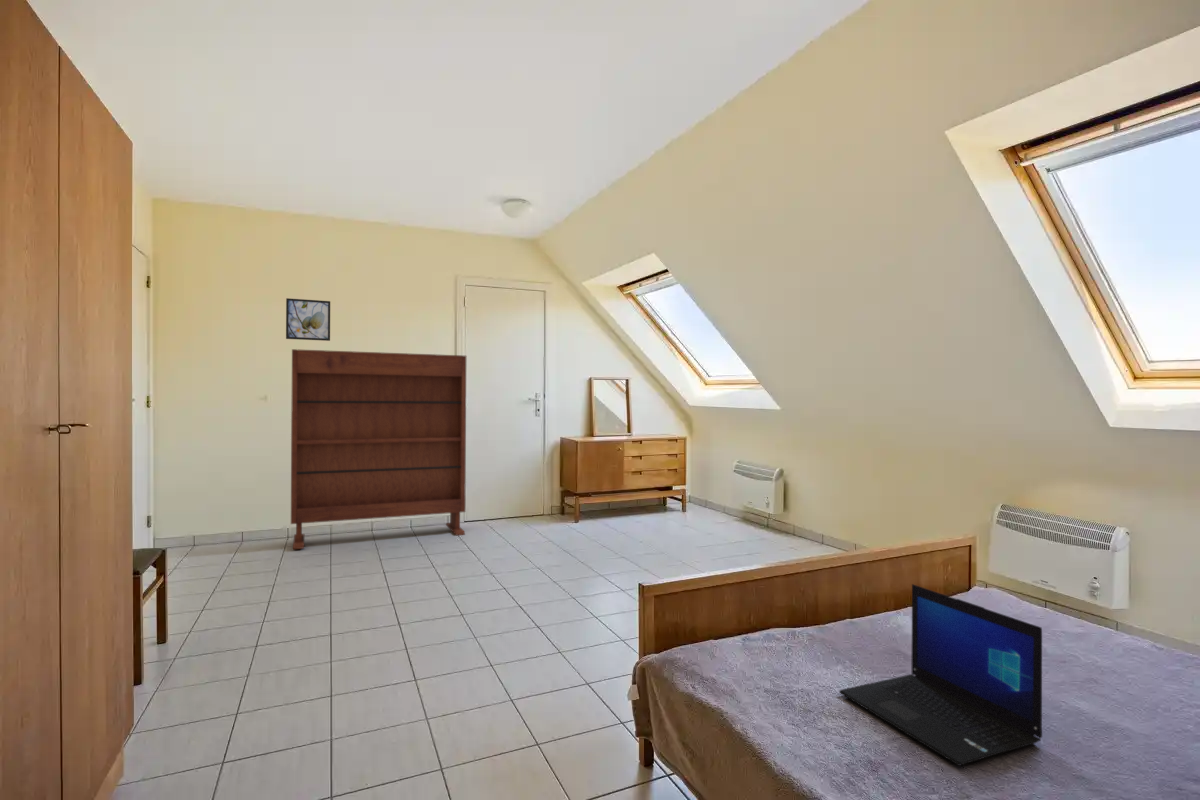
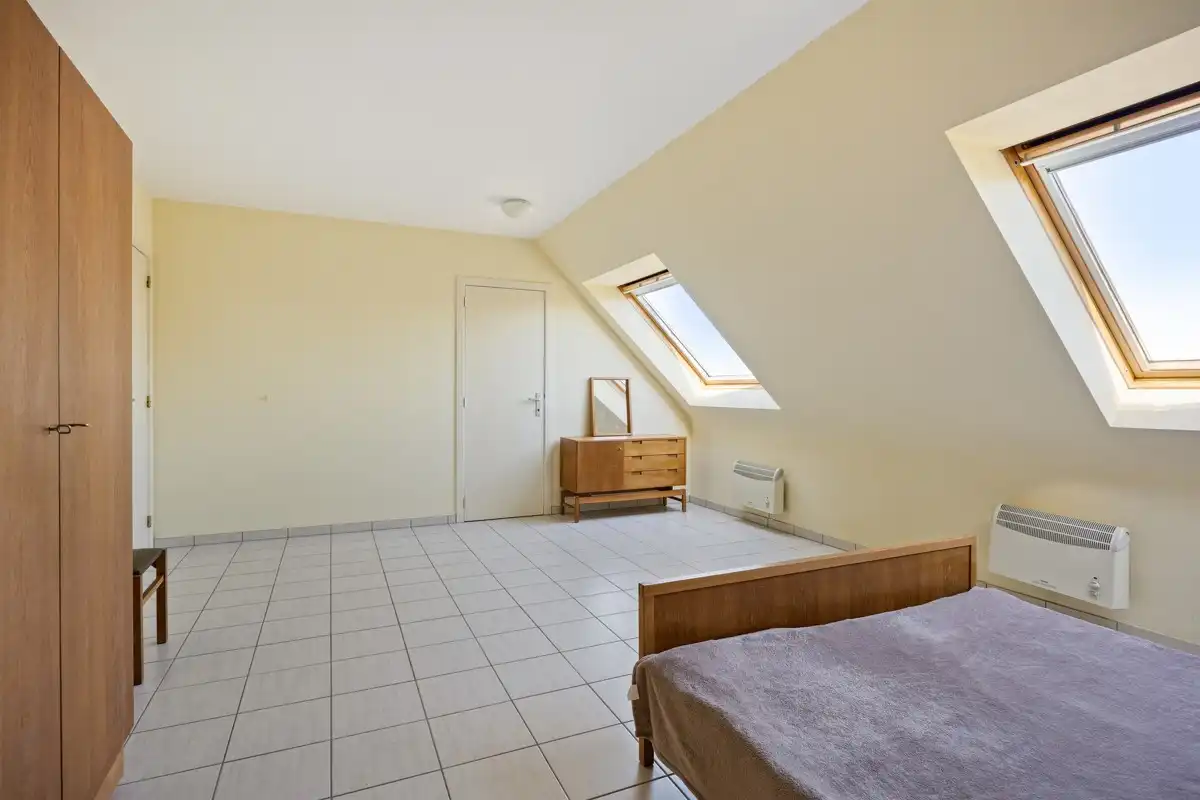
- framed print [285,297,331,342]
- bookshelf [290,348,467,550]
- laptop [838,583,1043,767]
